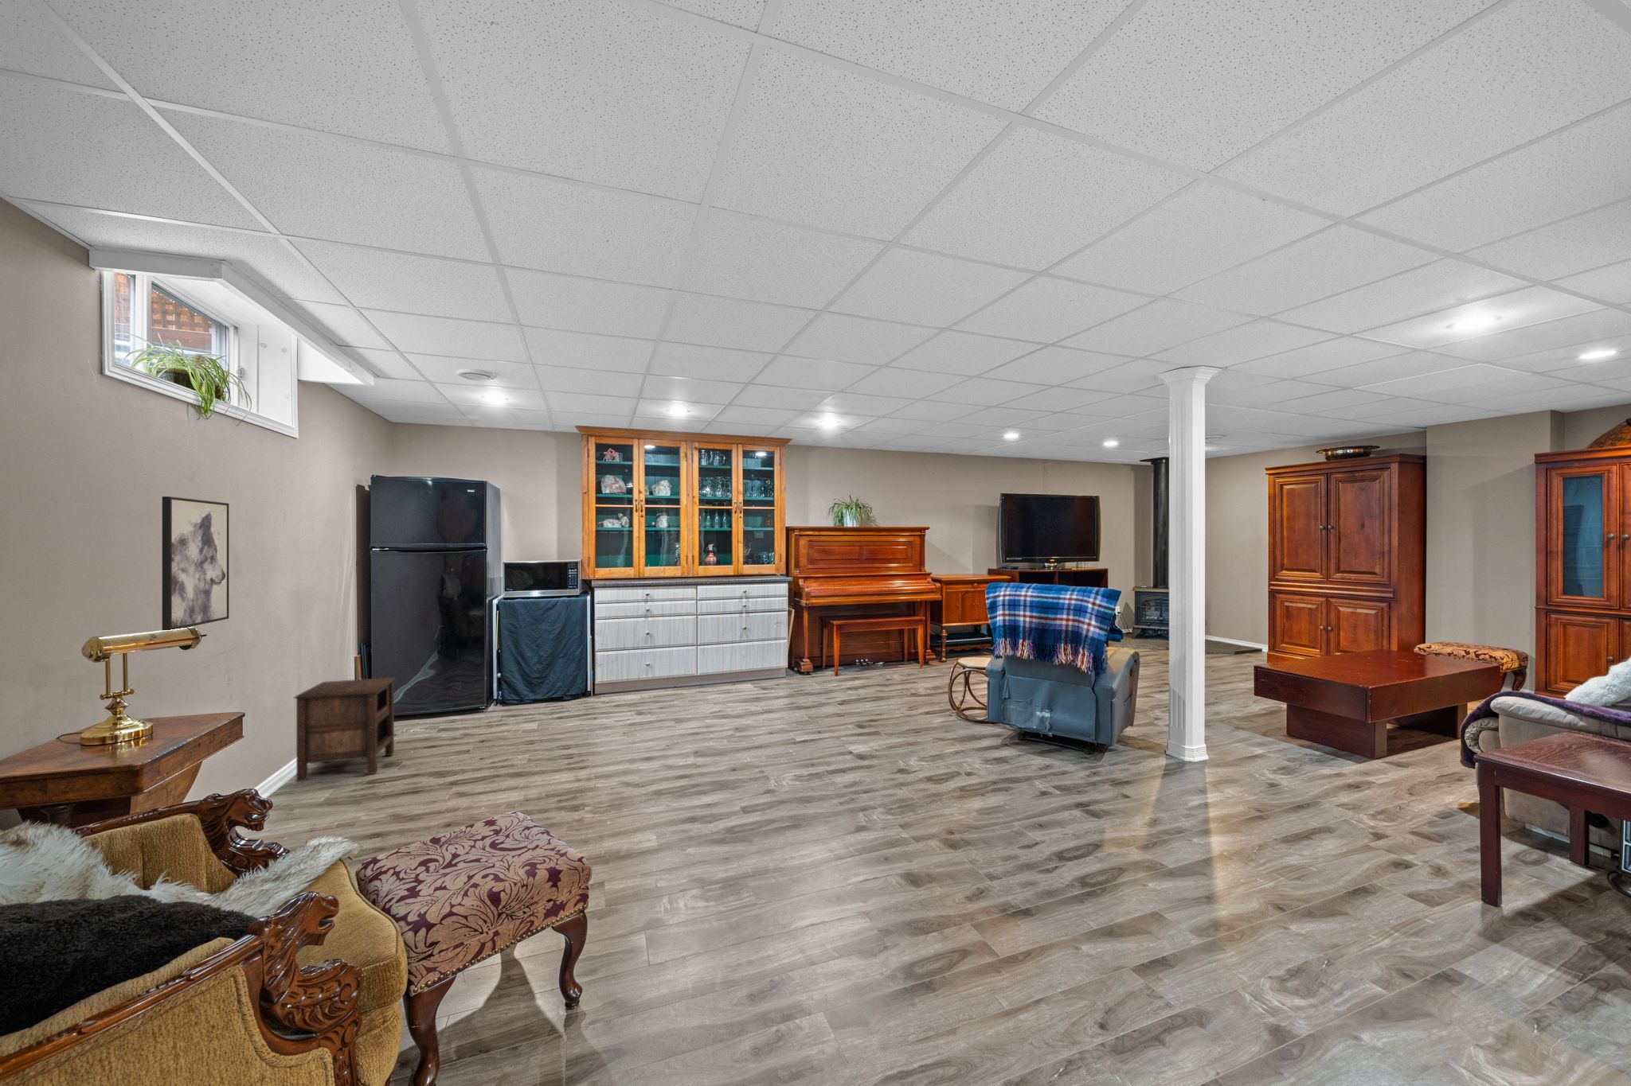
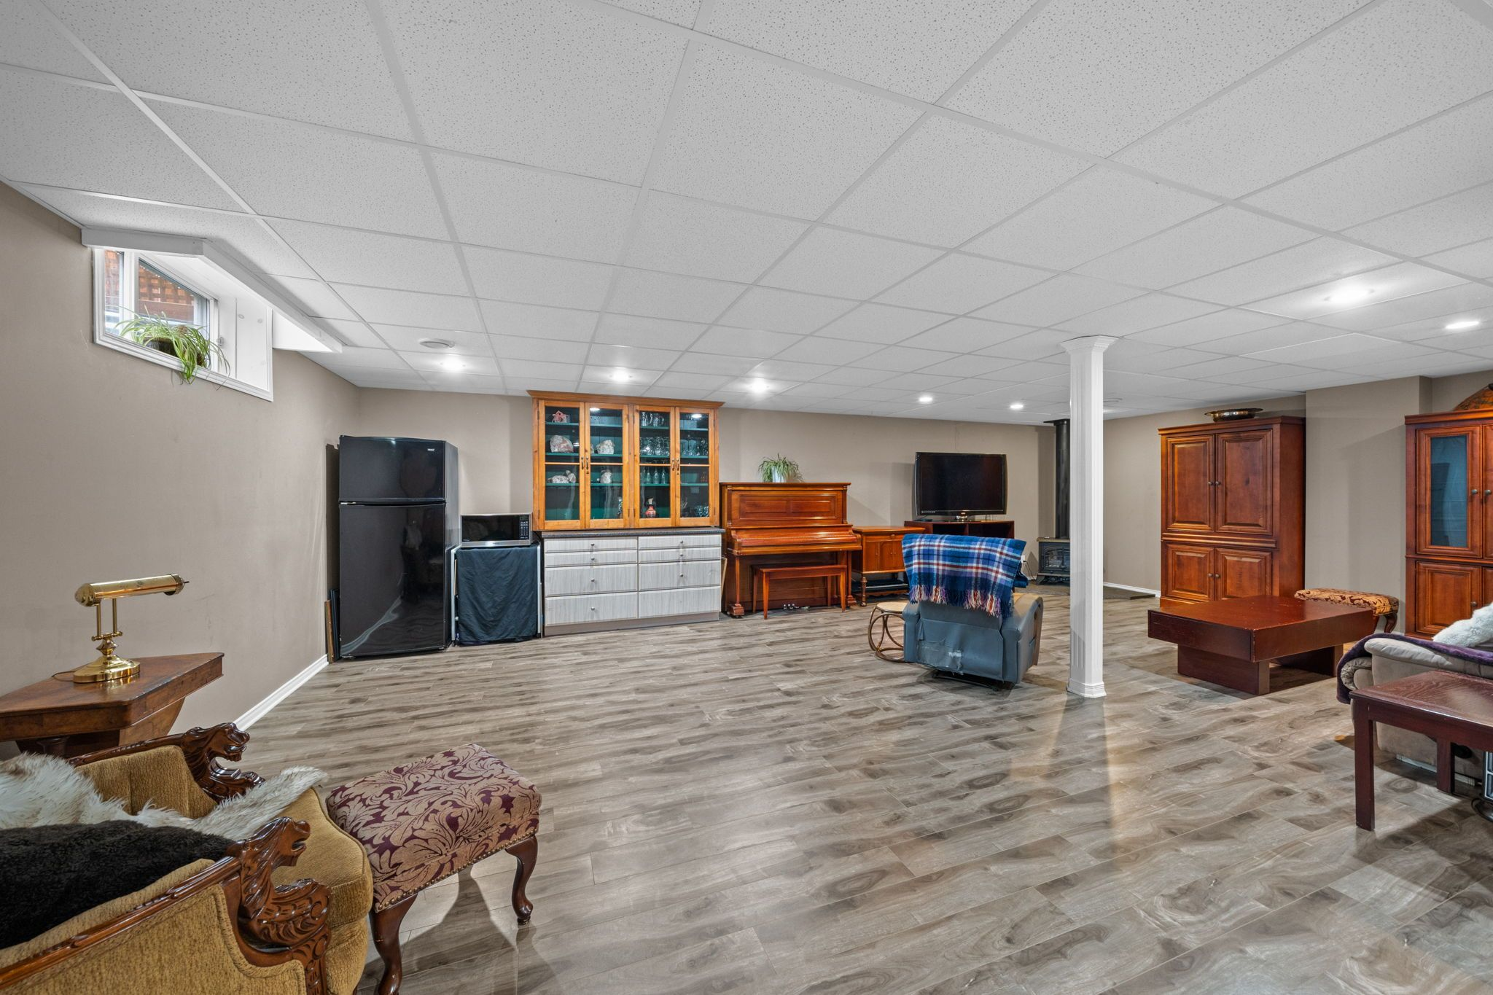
- wall art [161,496,229,631]
- nightstand [293,676,397,783]
